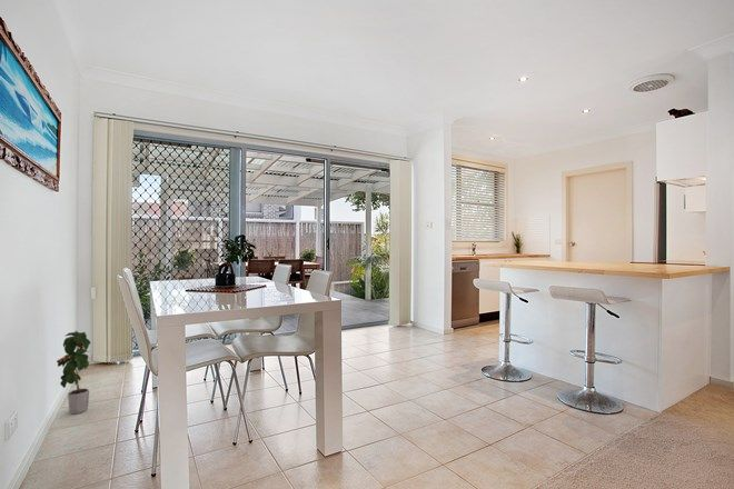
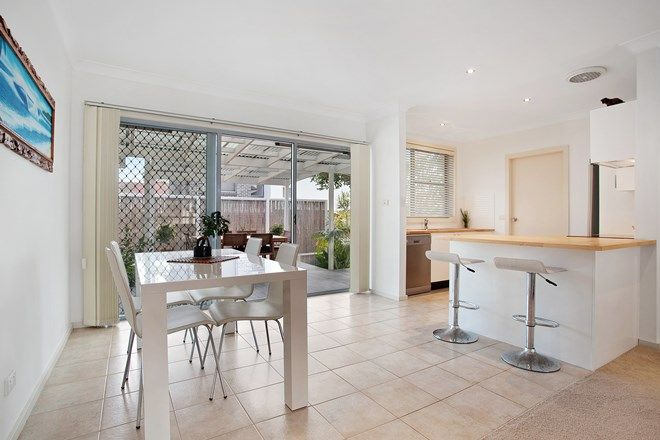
- potted plant [56,330,91,415]
